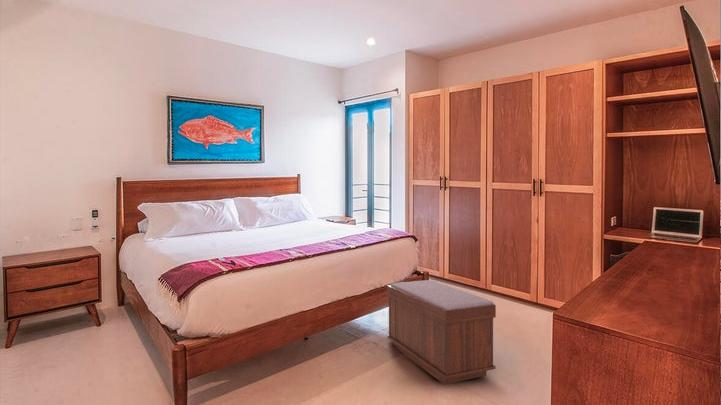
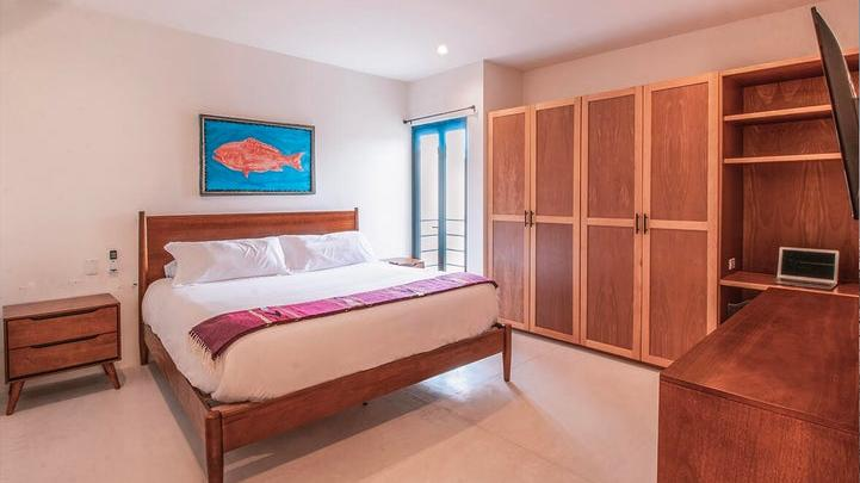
- bench [386,279,497,385]
